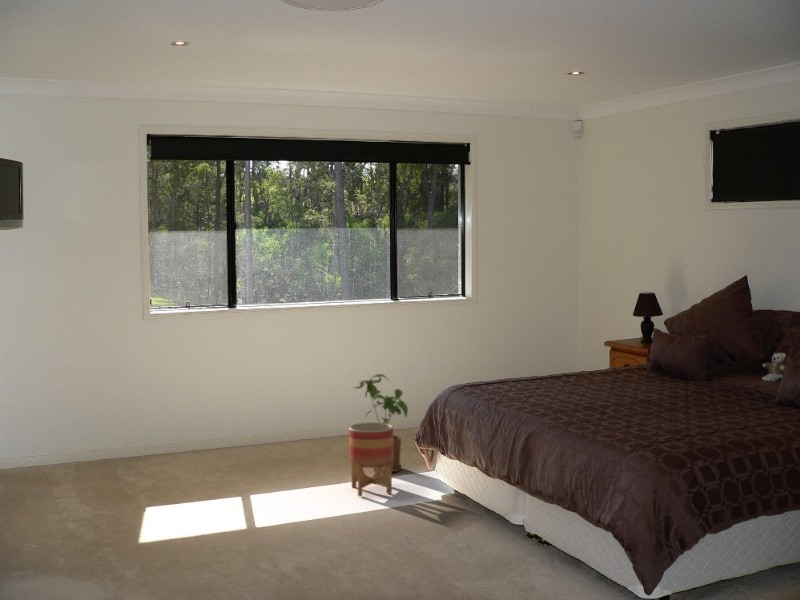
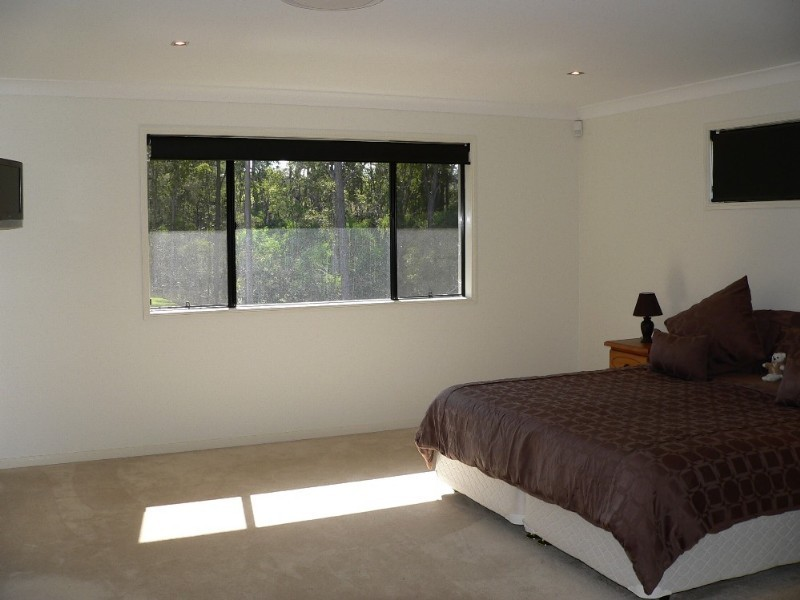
- house plant [353,373,409,473]
- planter [348,421,394,497]
